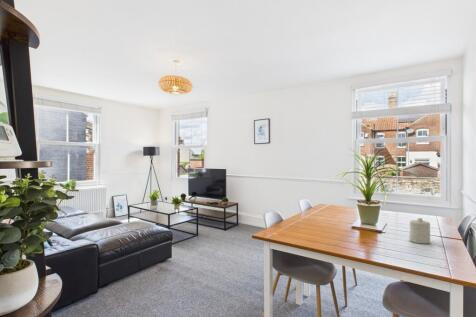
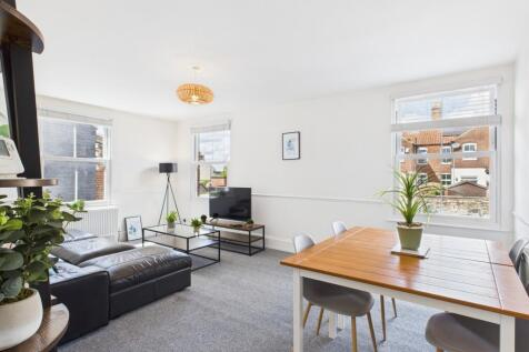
- candle [408,217,431,245]
